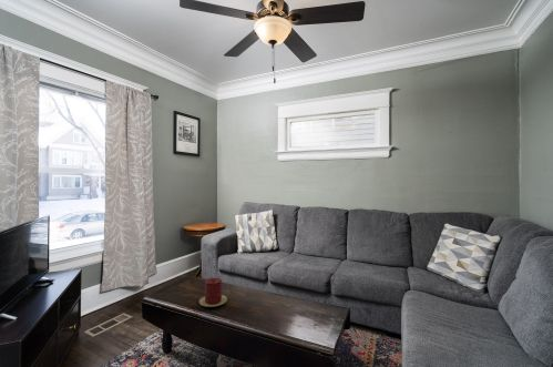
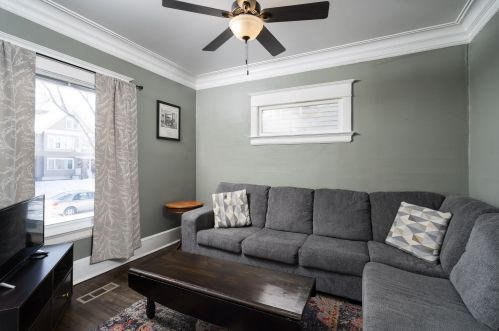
- candle [198,277,228,308]
